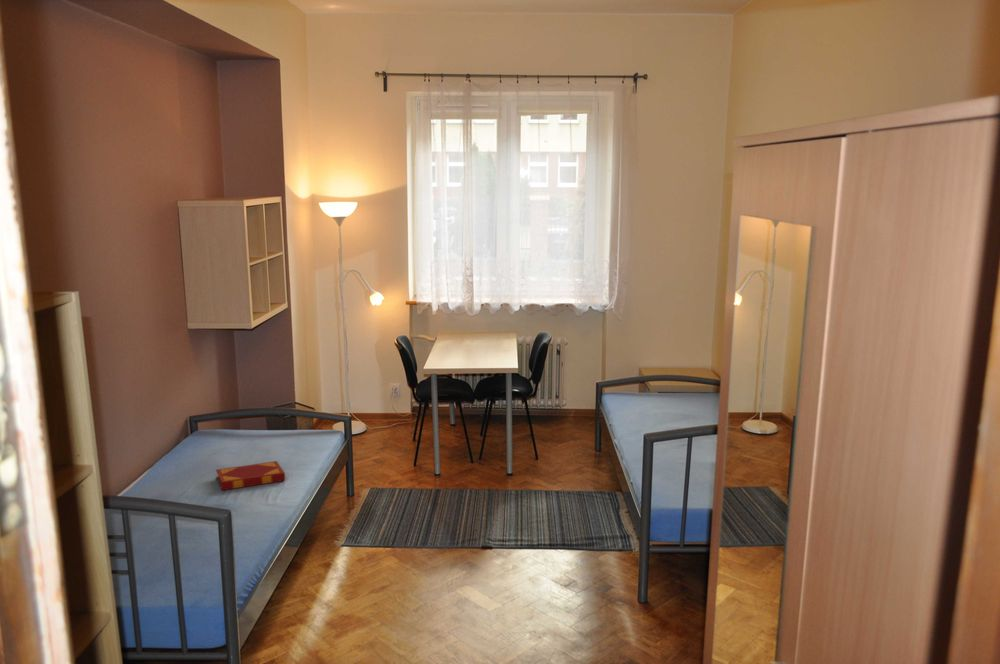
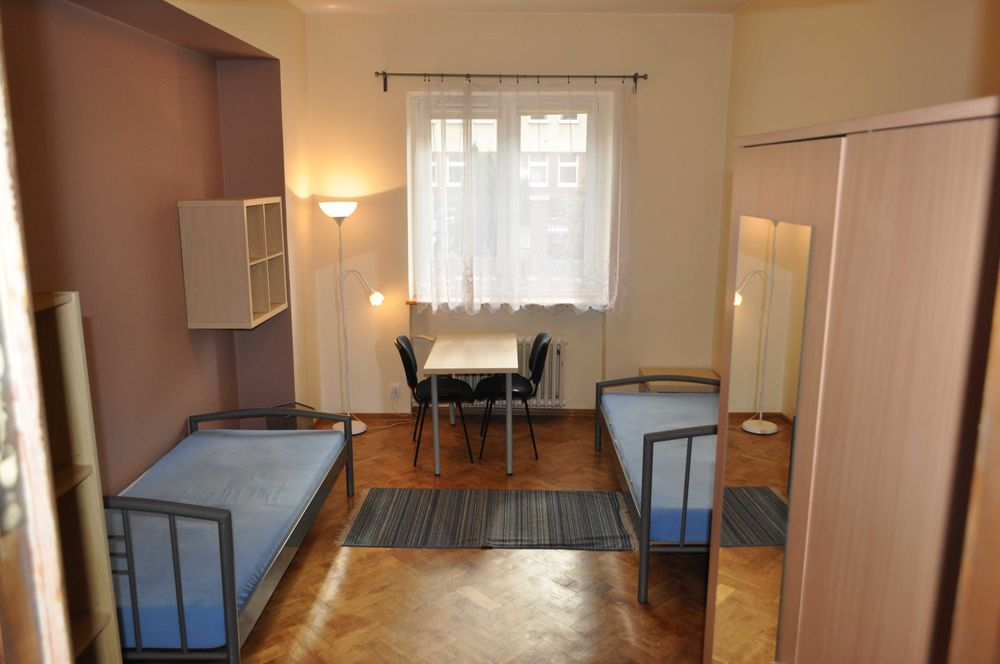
- hardback book [215,460,286,491]
